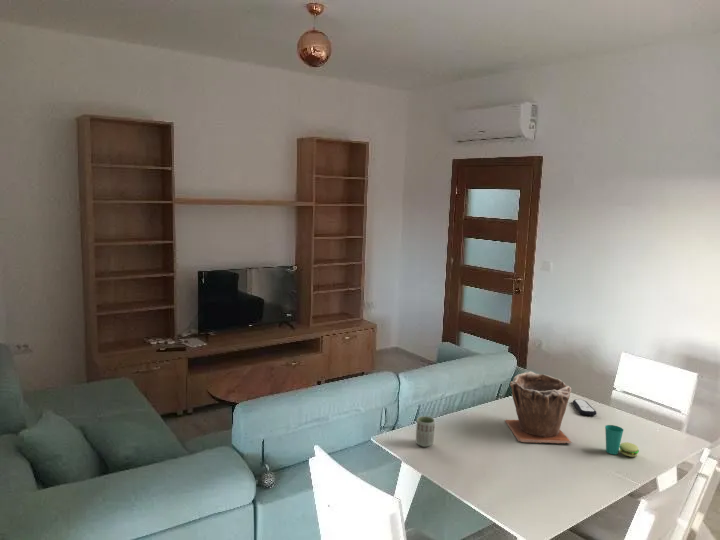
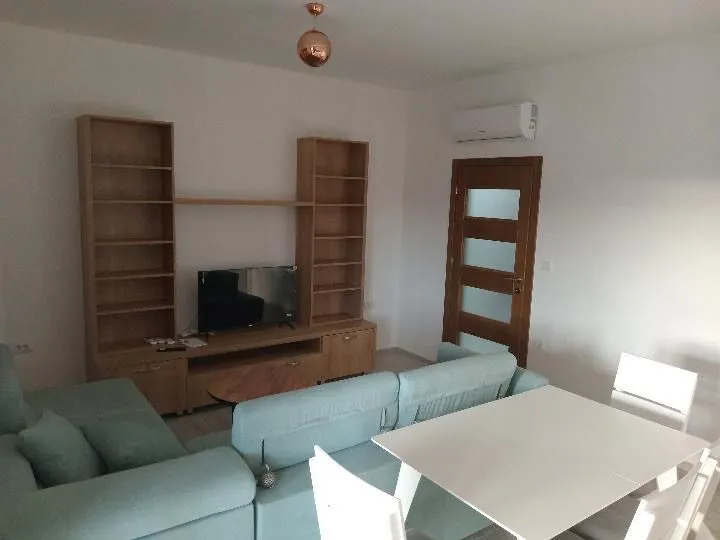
- remote control [572,398,598,417]
- cup [604,424,640,458]
- cup [415,415,436,448]
- plant pot [504,371,573,444]
